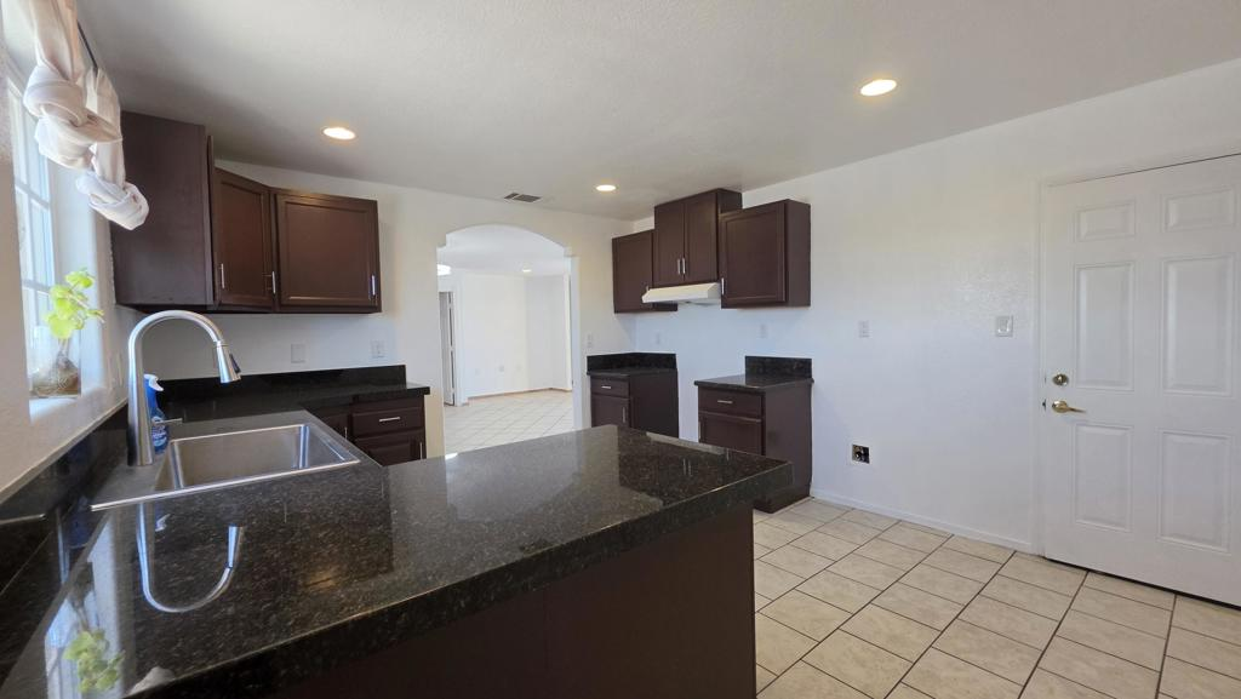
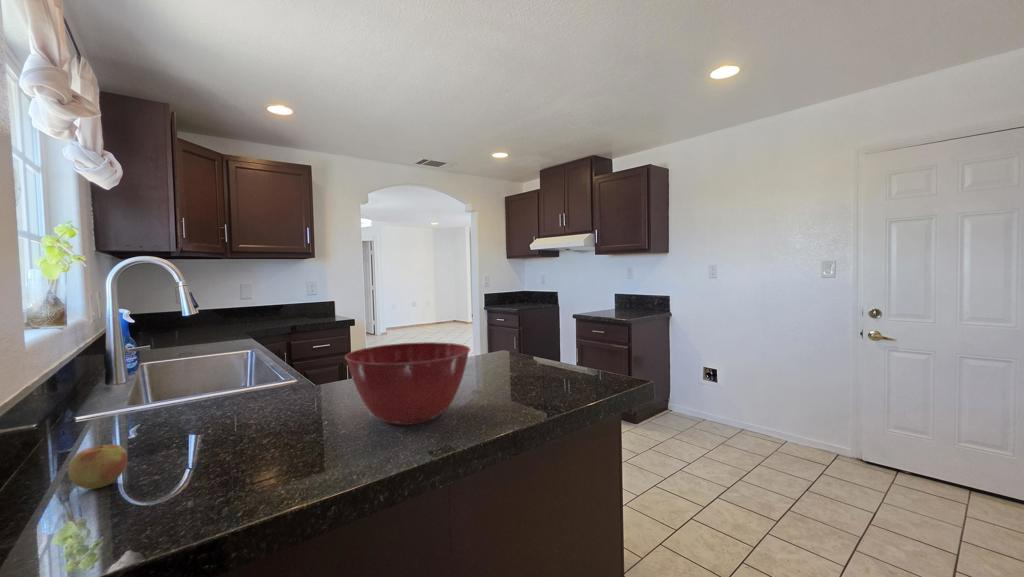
+ apple [67,434,128,490]
+ mixing bowl [344,341,471,426]
